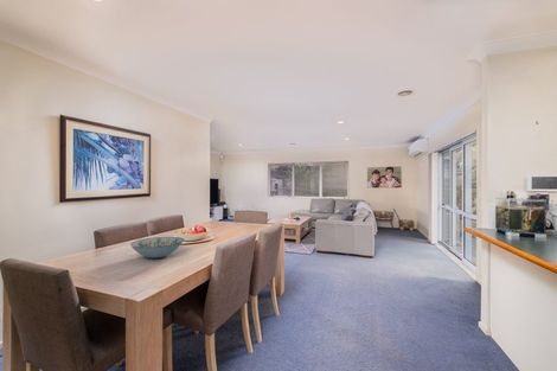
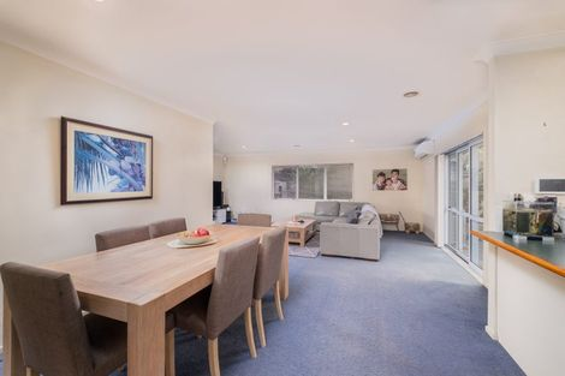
- decorative bowl [129,236,185,260]
